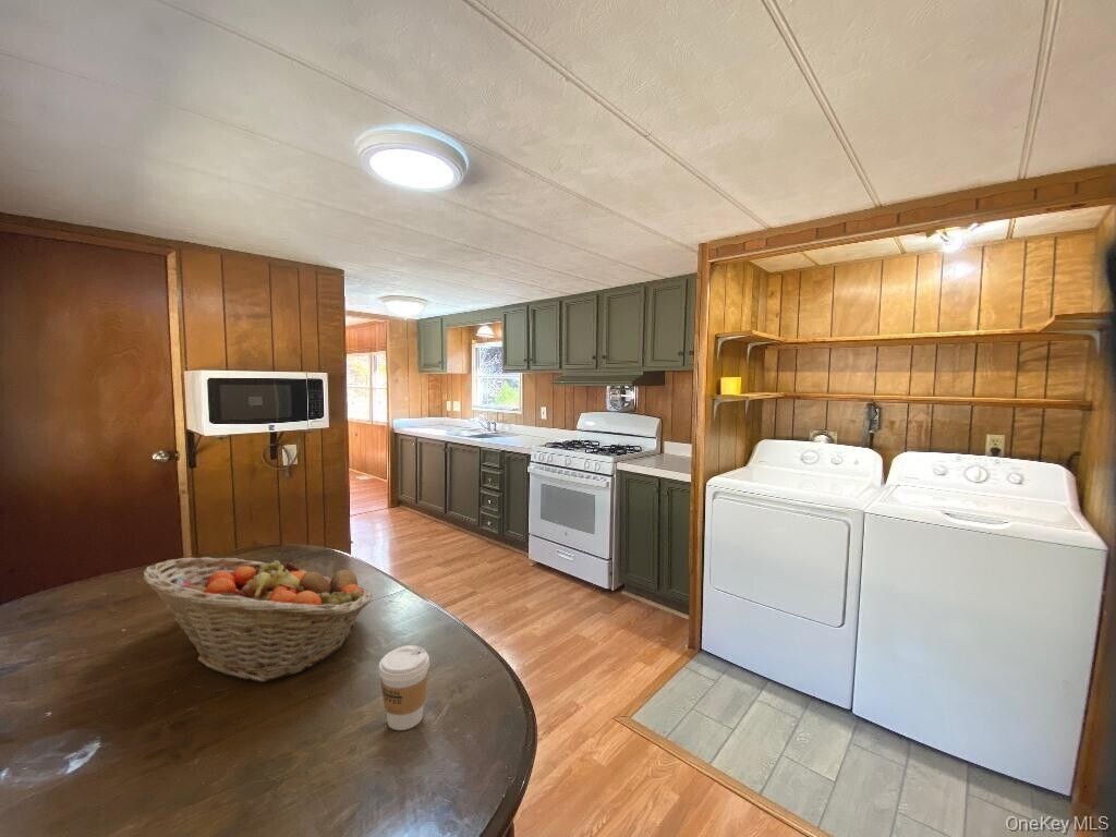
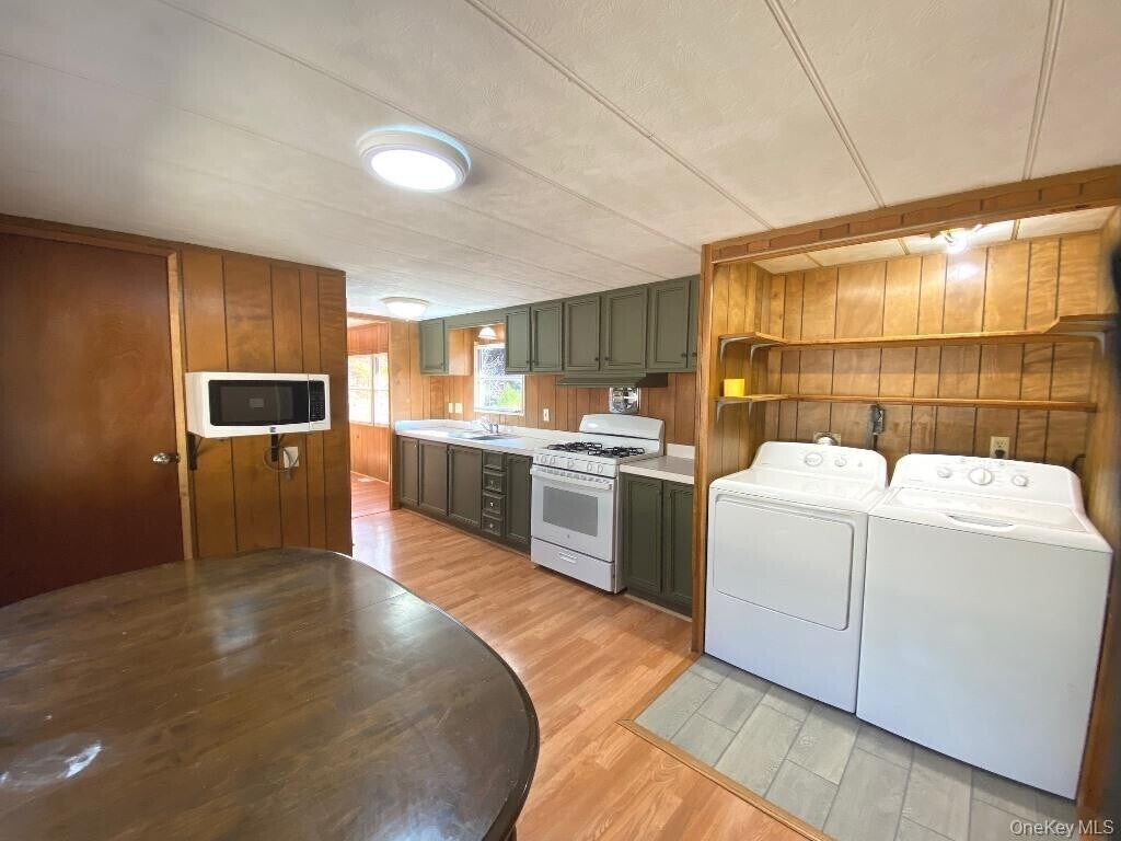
- fruit basket [142,556,373,682]
- coffee cup [377,644,430,731]
